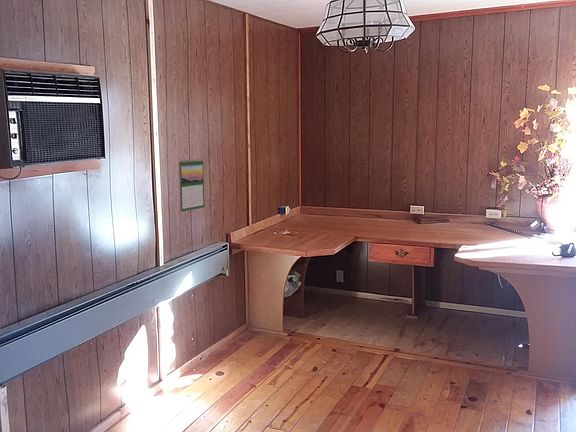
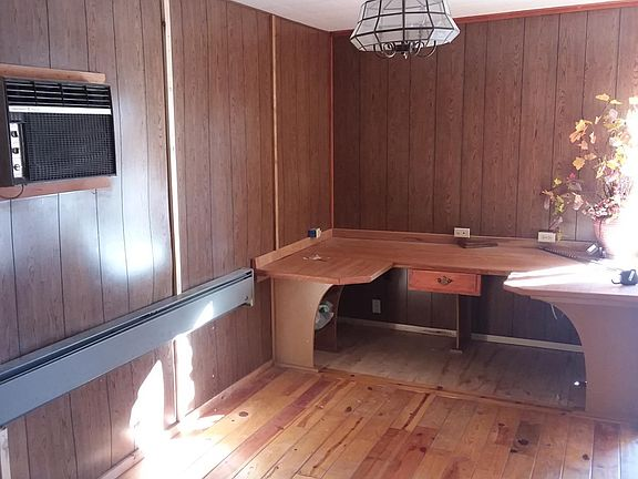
- calendar [178,158,206,213]
